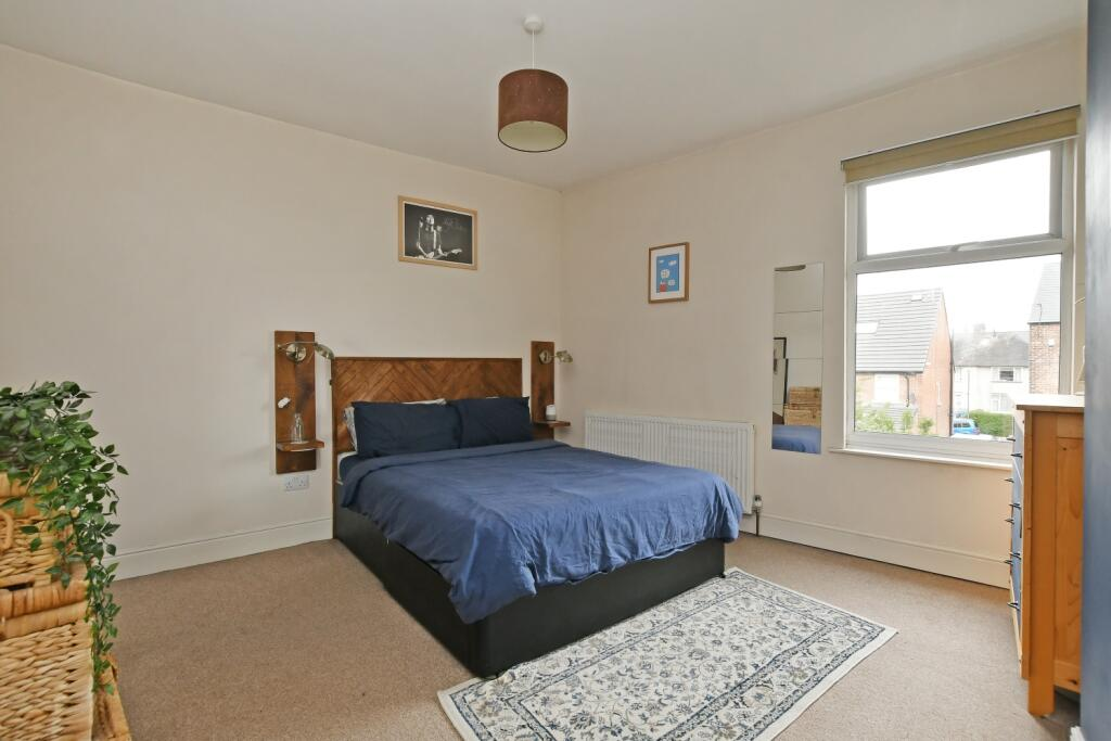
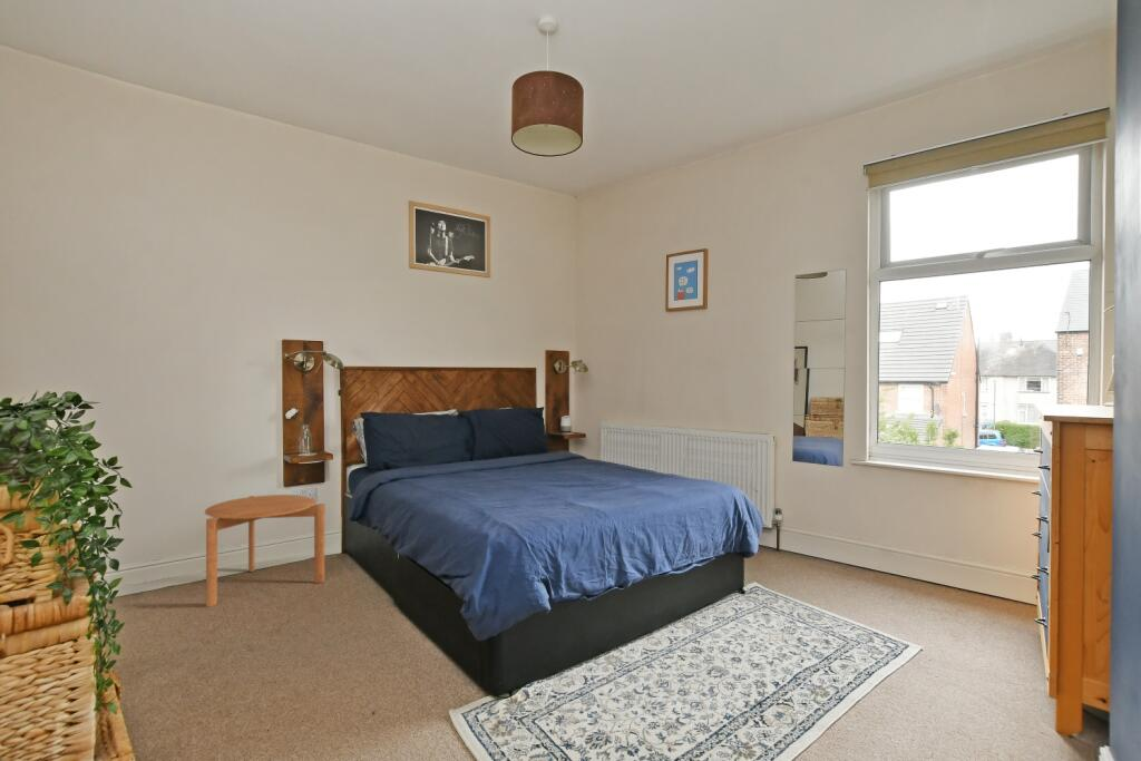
+ side table [204,494,325,608]
